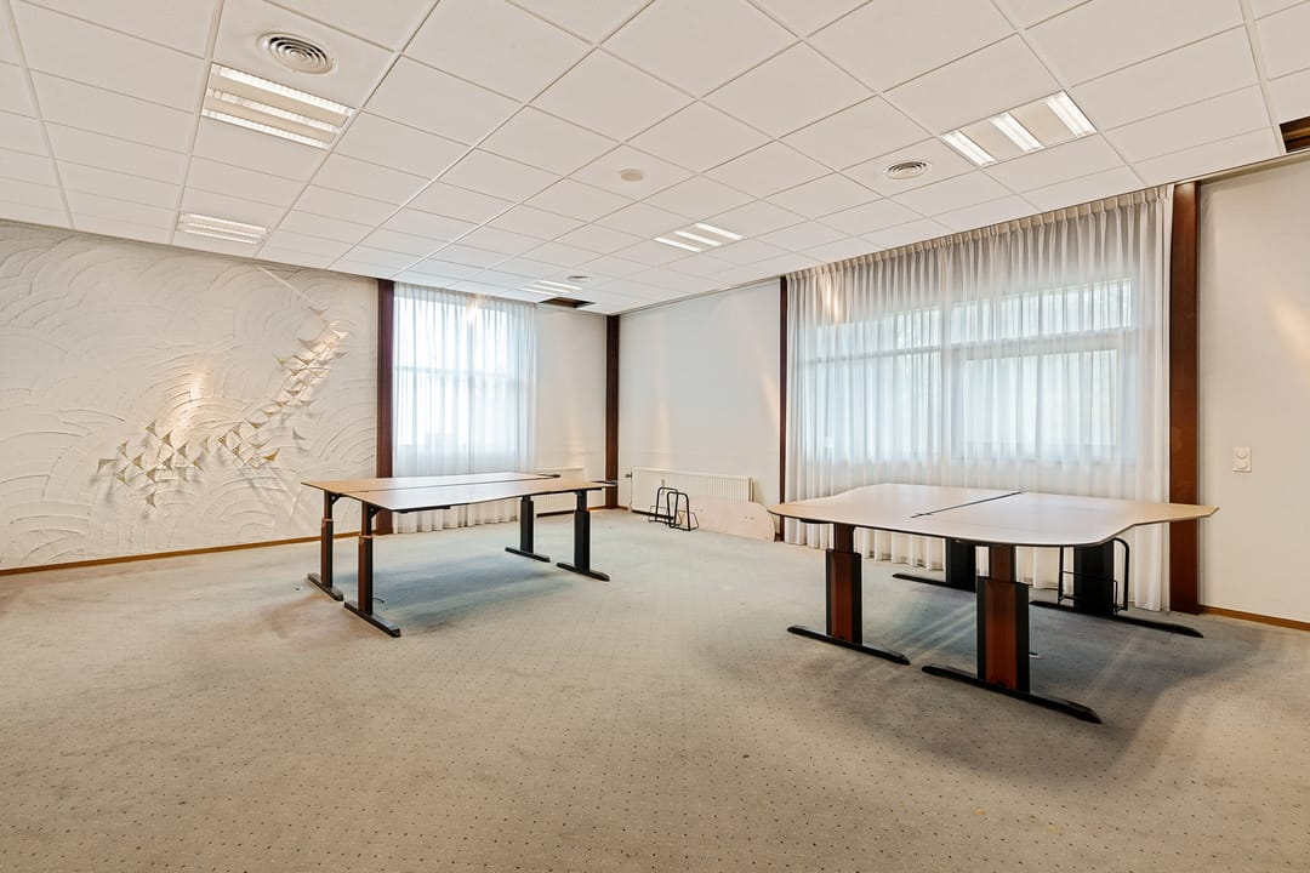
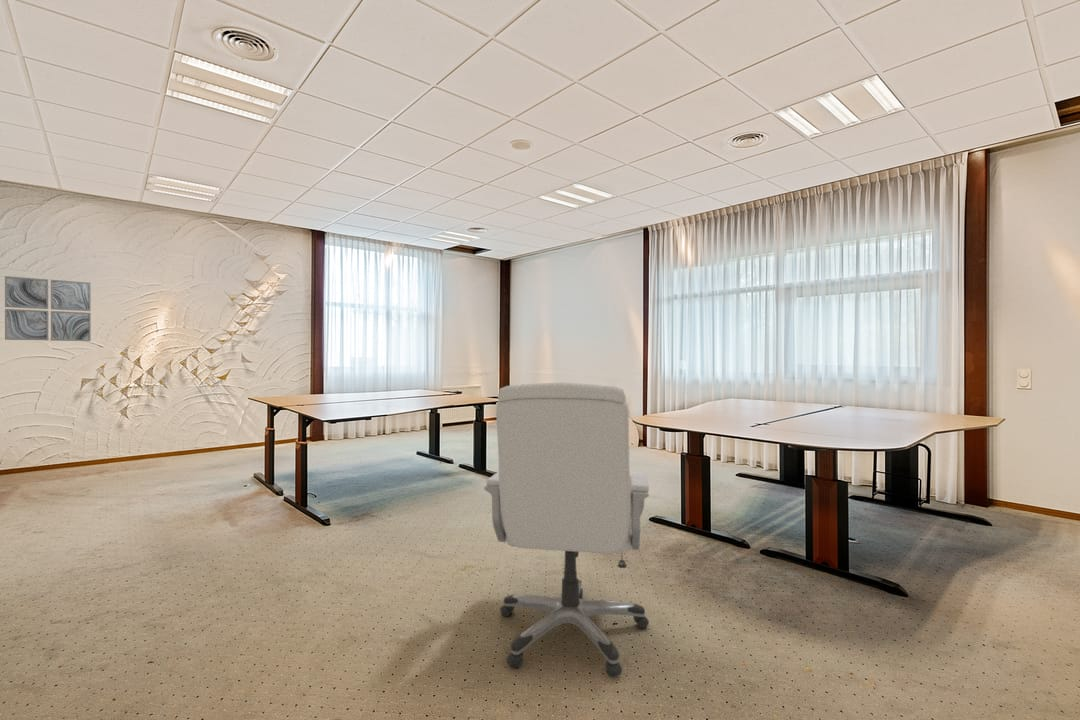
+ wall art [4,275,92,342]
+ chair [483,381,650,678]
